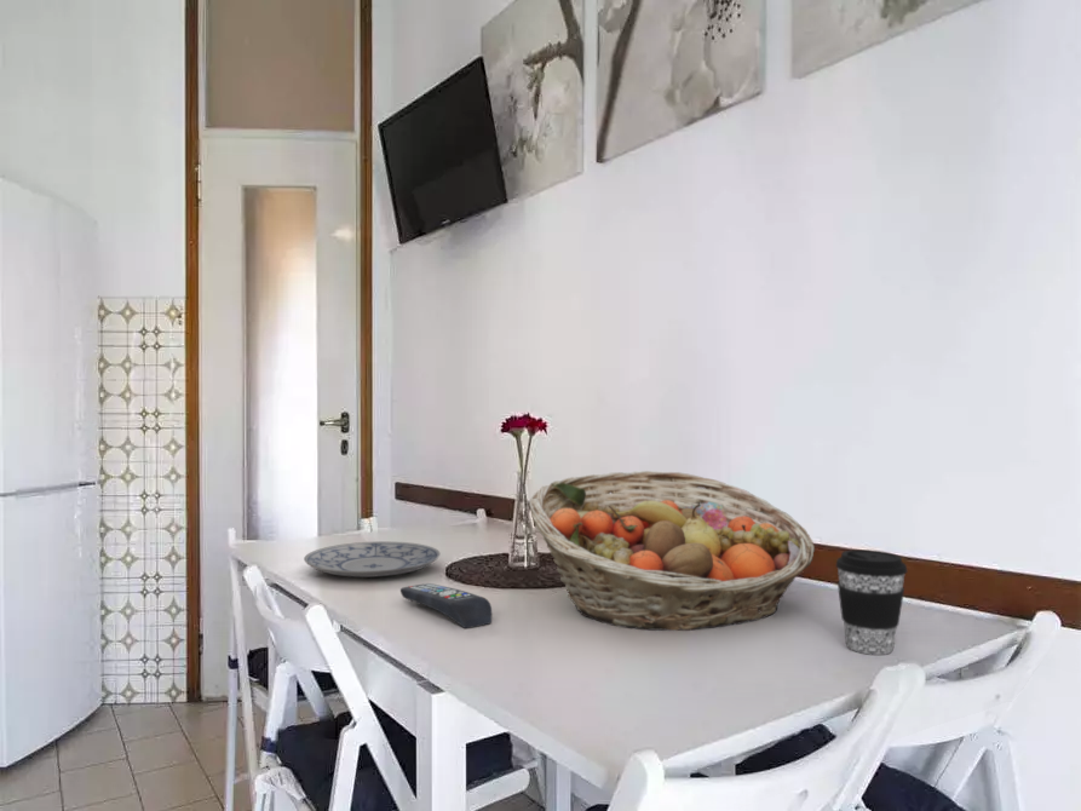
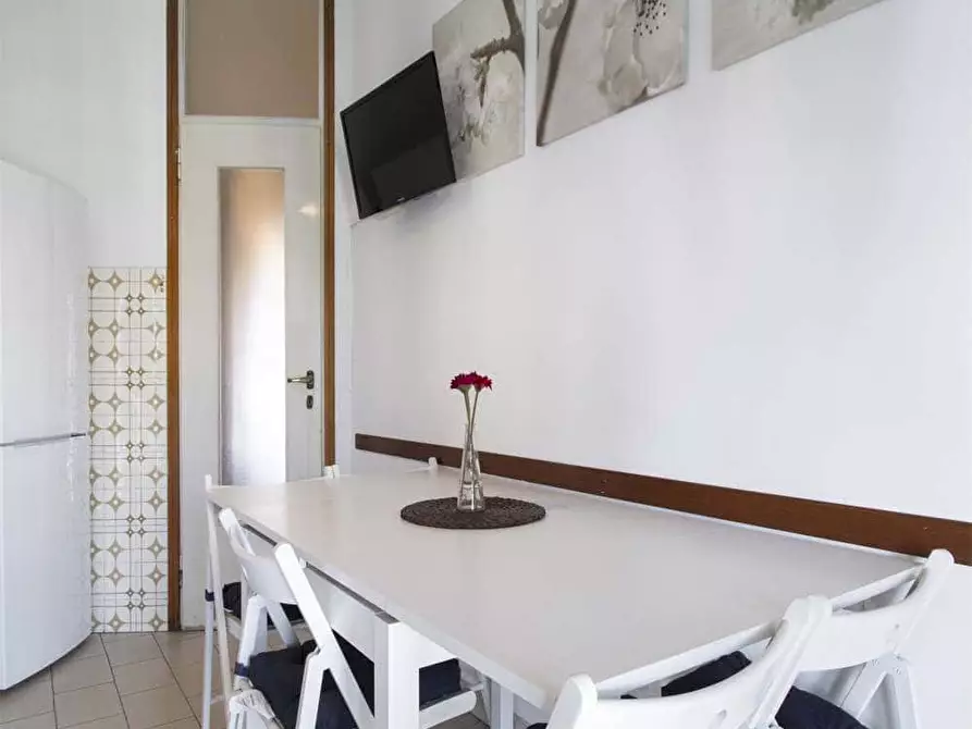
- remote control [399,582,493,629]
- coffee cup [835,548,908,656]
- plate [303,541,442,579]
- fruit basket [528,470,816,632]
